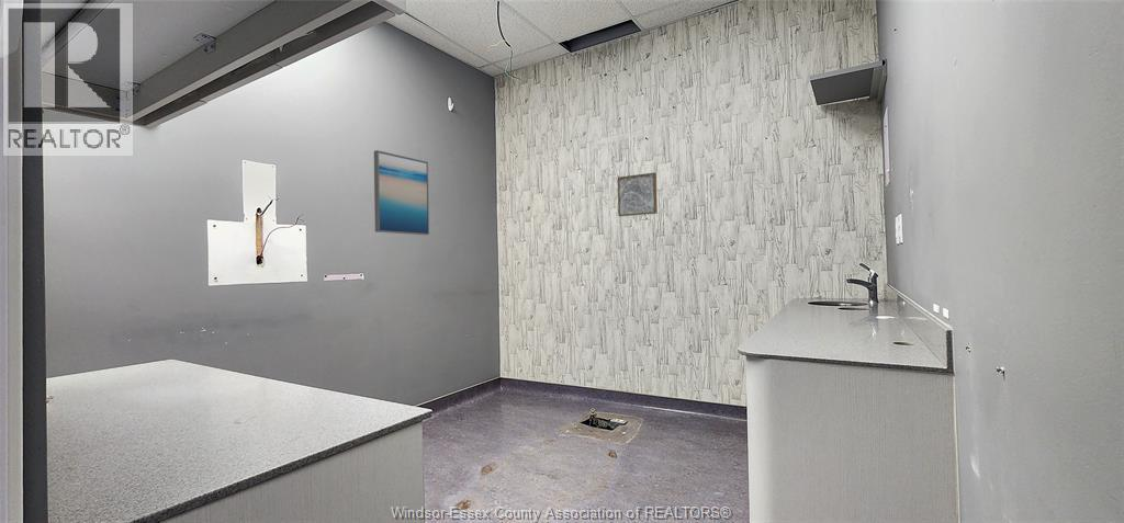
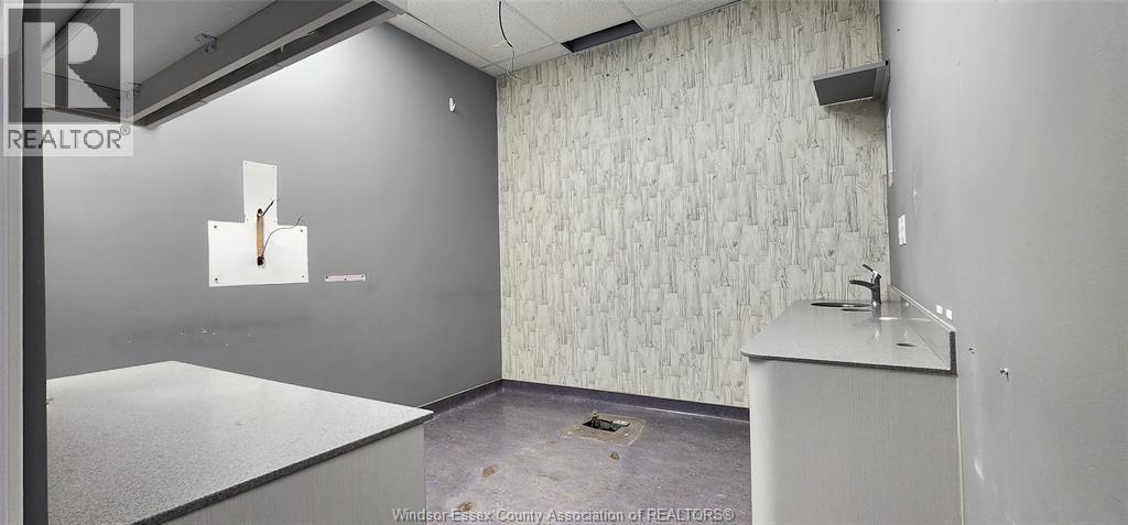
- wall art [373,149,430,236]
- wall art [617,172,659,217]
